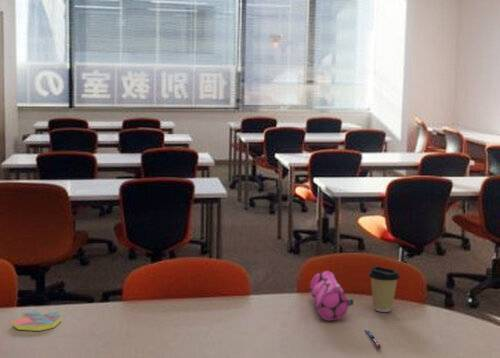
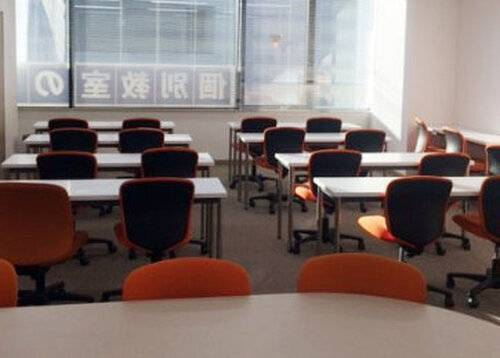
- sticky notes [11,310,63,332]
- pen [363,328,382,349]
- pencil case [309,270,354,322]
- coffee cup [368,265,401,313]
